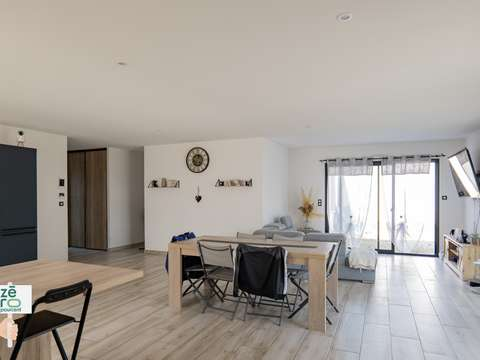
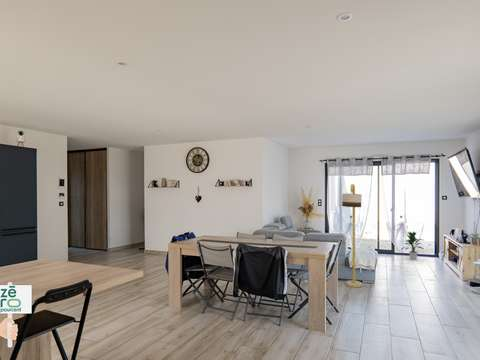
+ indoor plant [400,231,425,261]
+ floor lamp [341,183,363,288]
